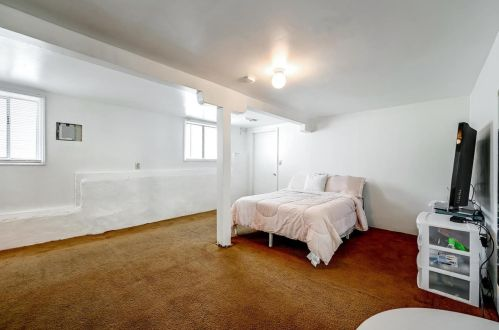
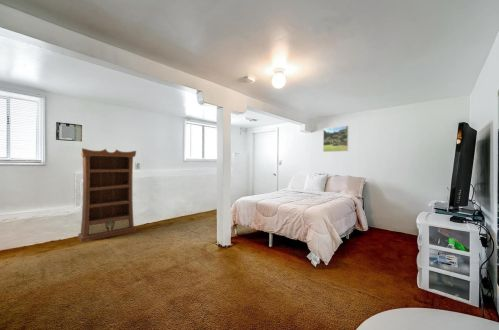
+ bookcase [77,147,137,243]
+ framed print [322,125,349,153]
